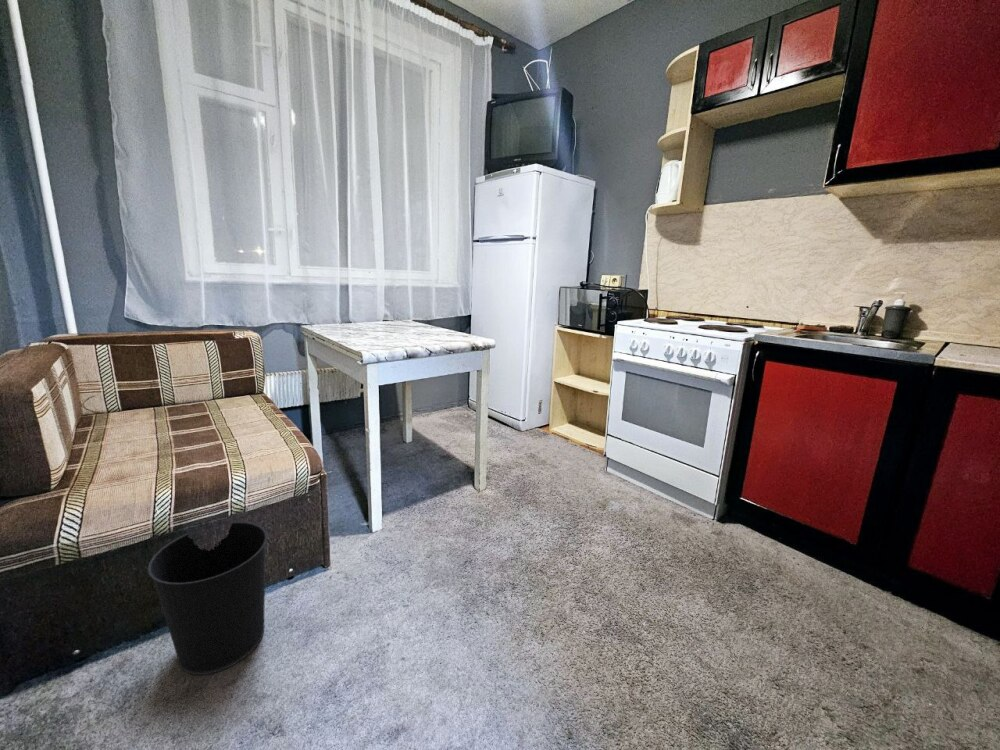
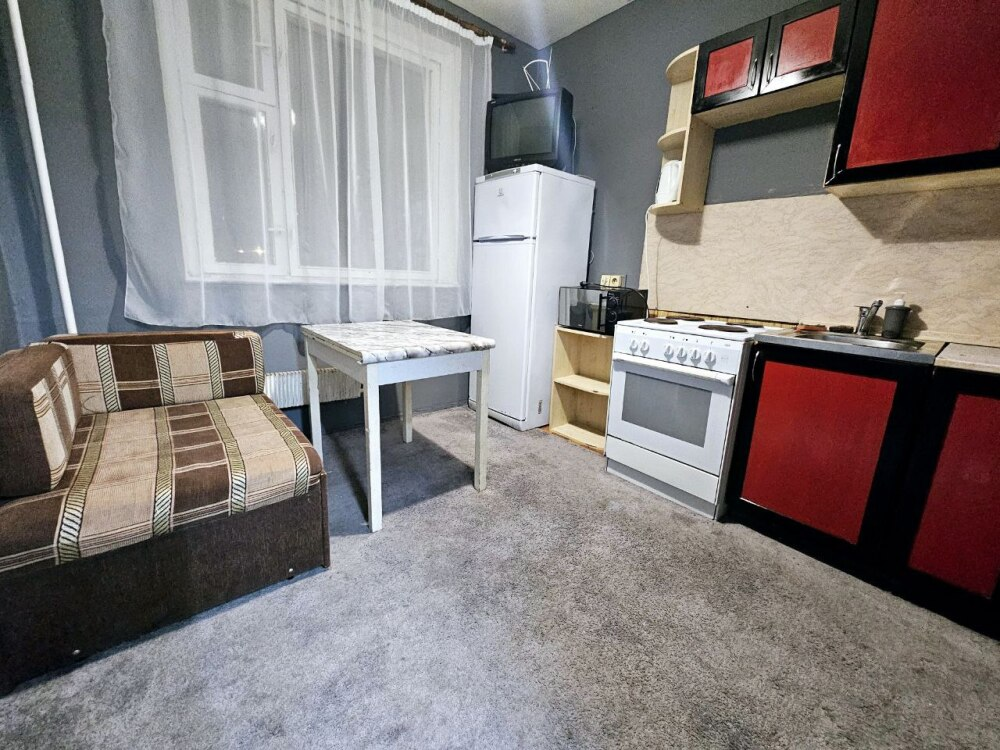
- wastebasket [147,520,268,676]
